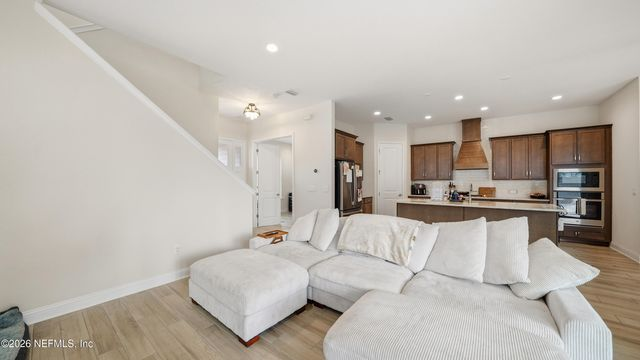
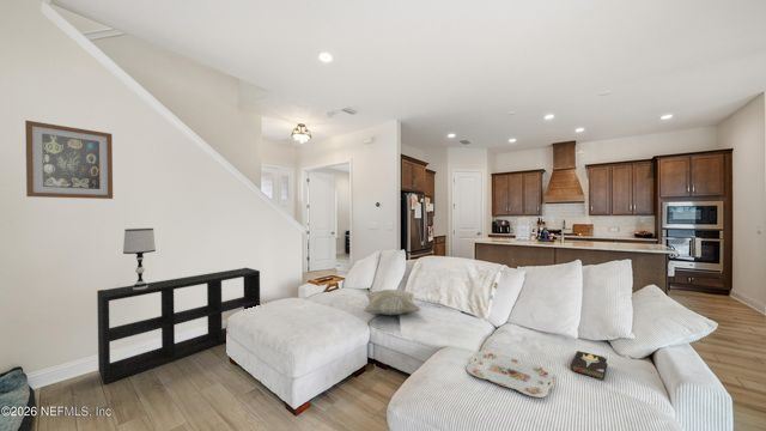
+ serving tray [466,350,555,399]
+ decorative pillow [363,289,421,316]
+ table lamp [122,227,157,290]
+ bookshelf [96,267,261,386]
+ wall art [24,120,114,200]
+ hardback book [570,350,608,382]
